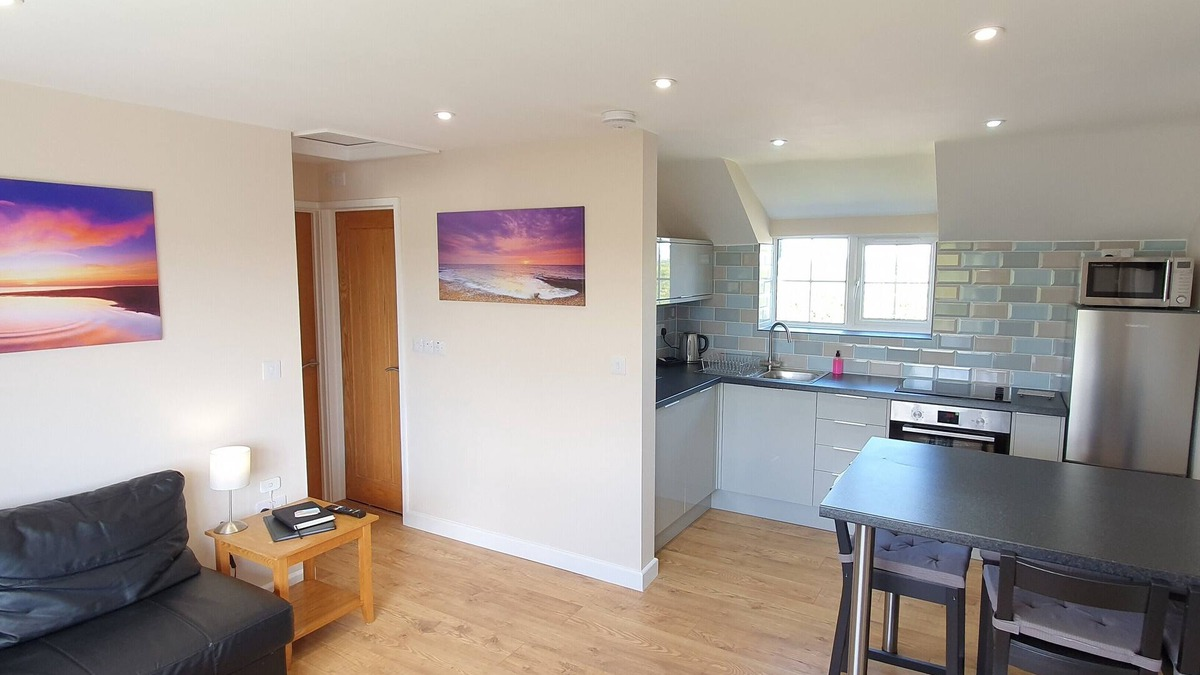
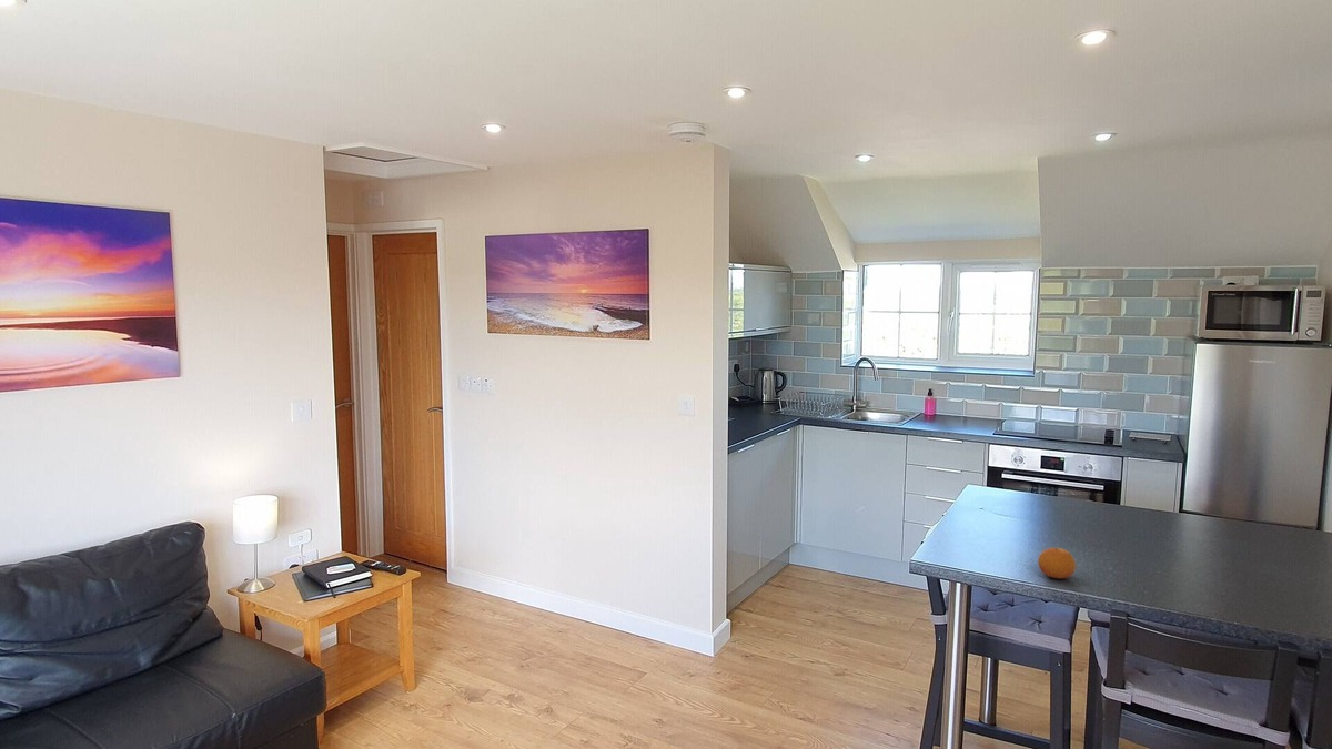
+ fruit [1037,547,1077,579]
